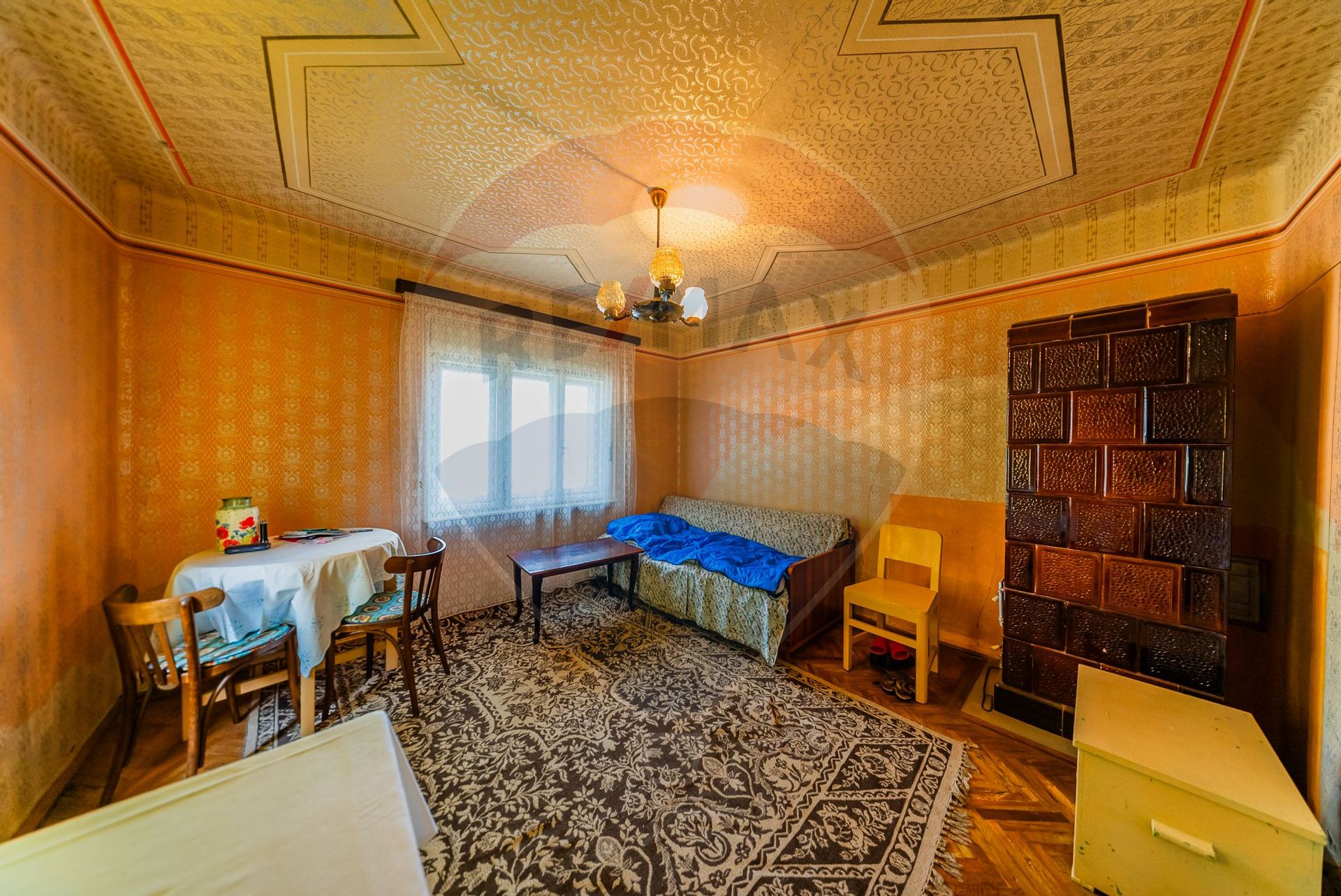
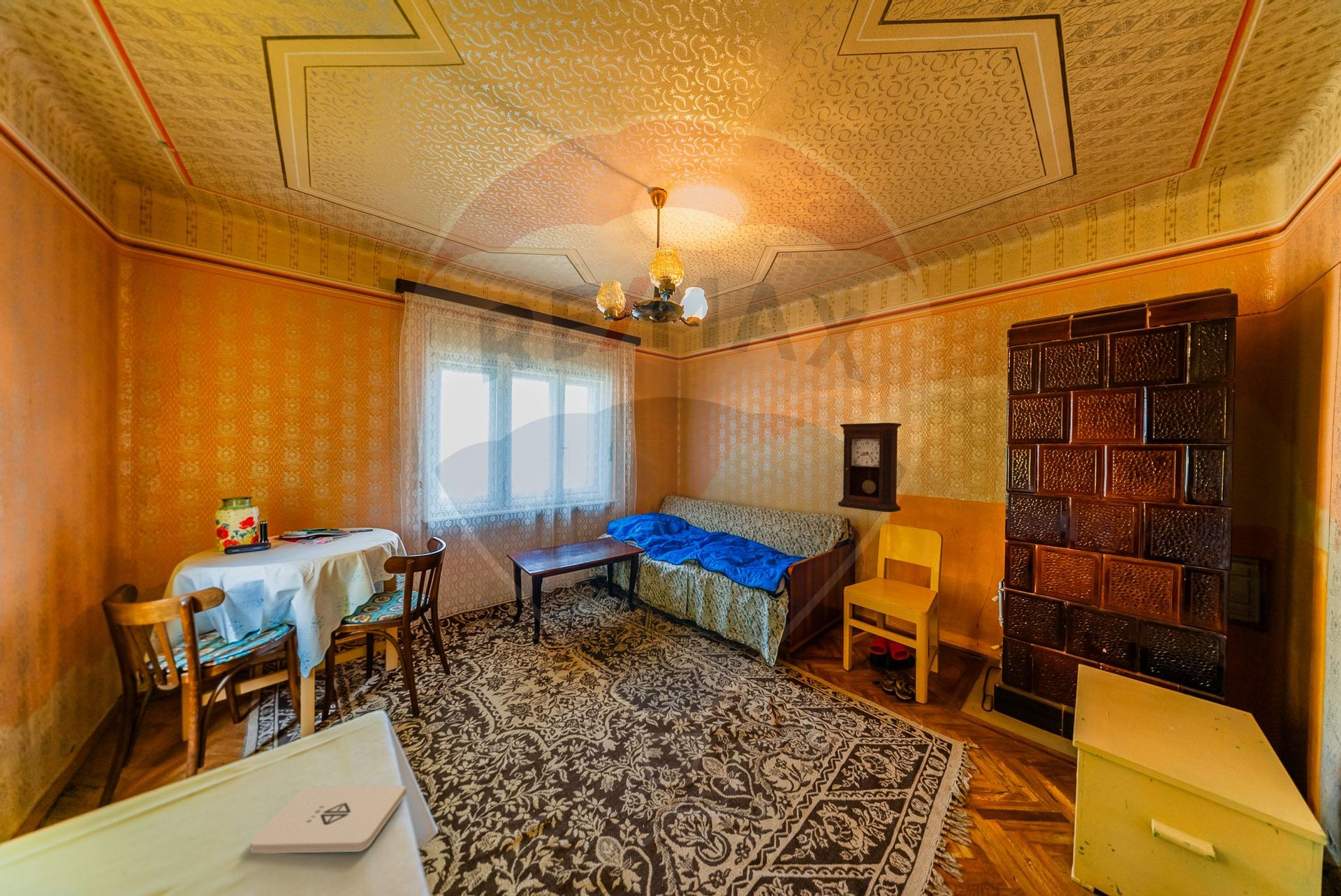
+ pendulum clock [837,422,902,513]
+ notepad [250,786,407,854]
